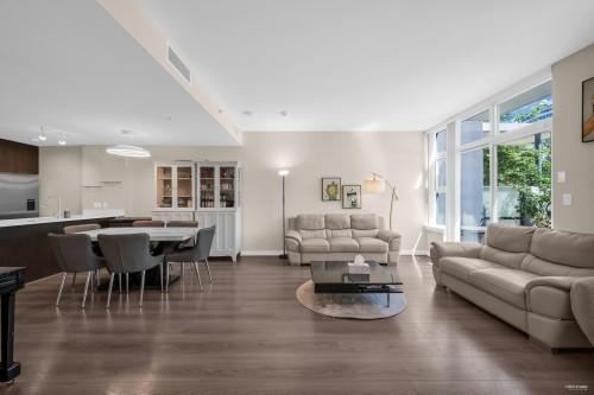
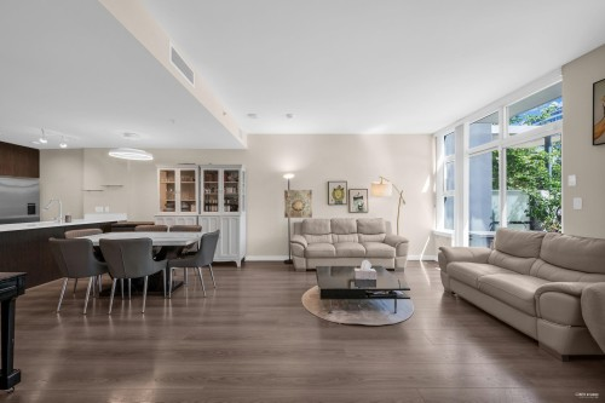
+ wall art [283,189,313,219]
